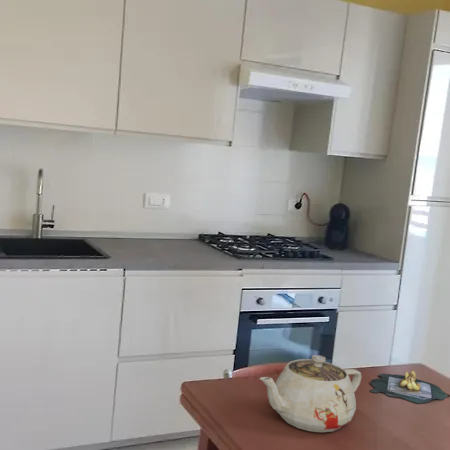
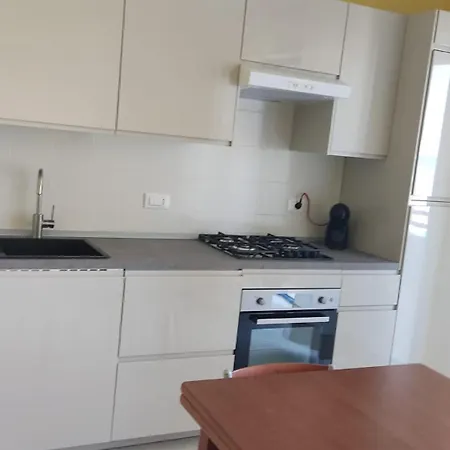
- banana bunch [369,369,450,405]
- teapot [259,354,363,433]
